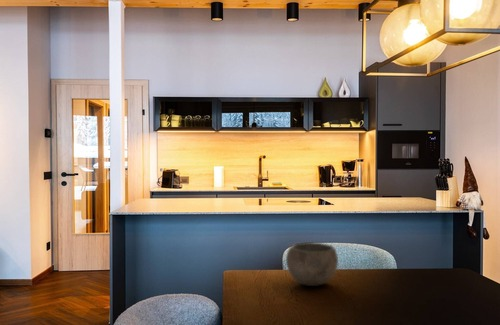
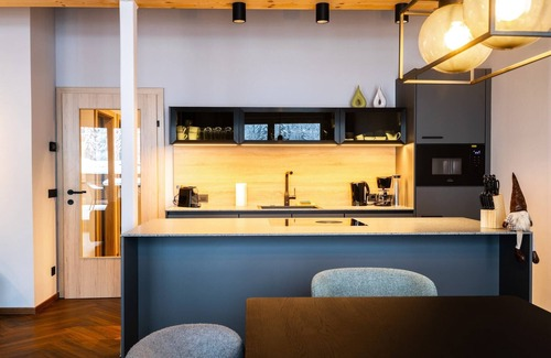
- bowl [285,241,339,287]
